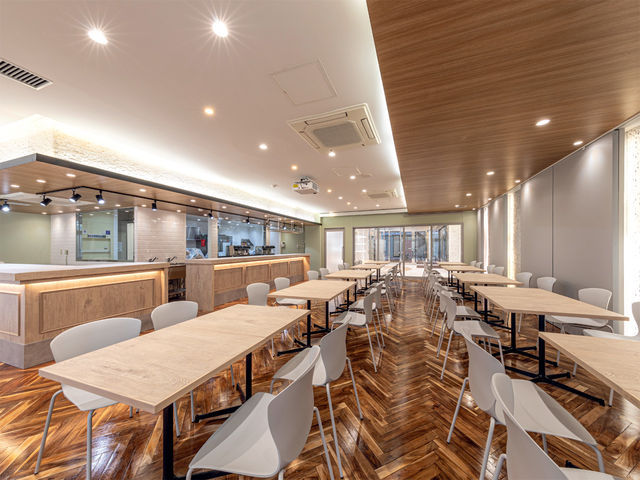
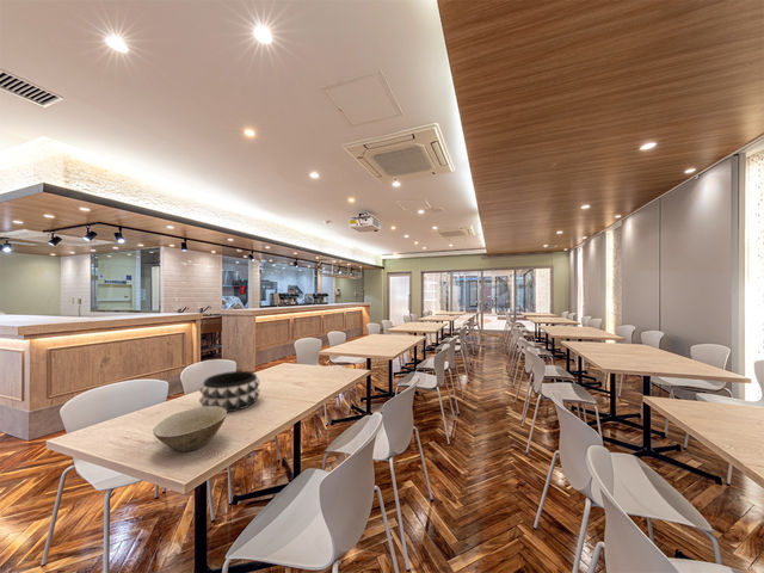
+ decorative bowl [198,370,261,413]
+ bowl [152,406,228,452]
